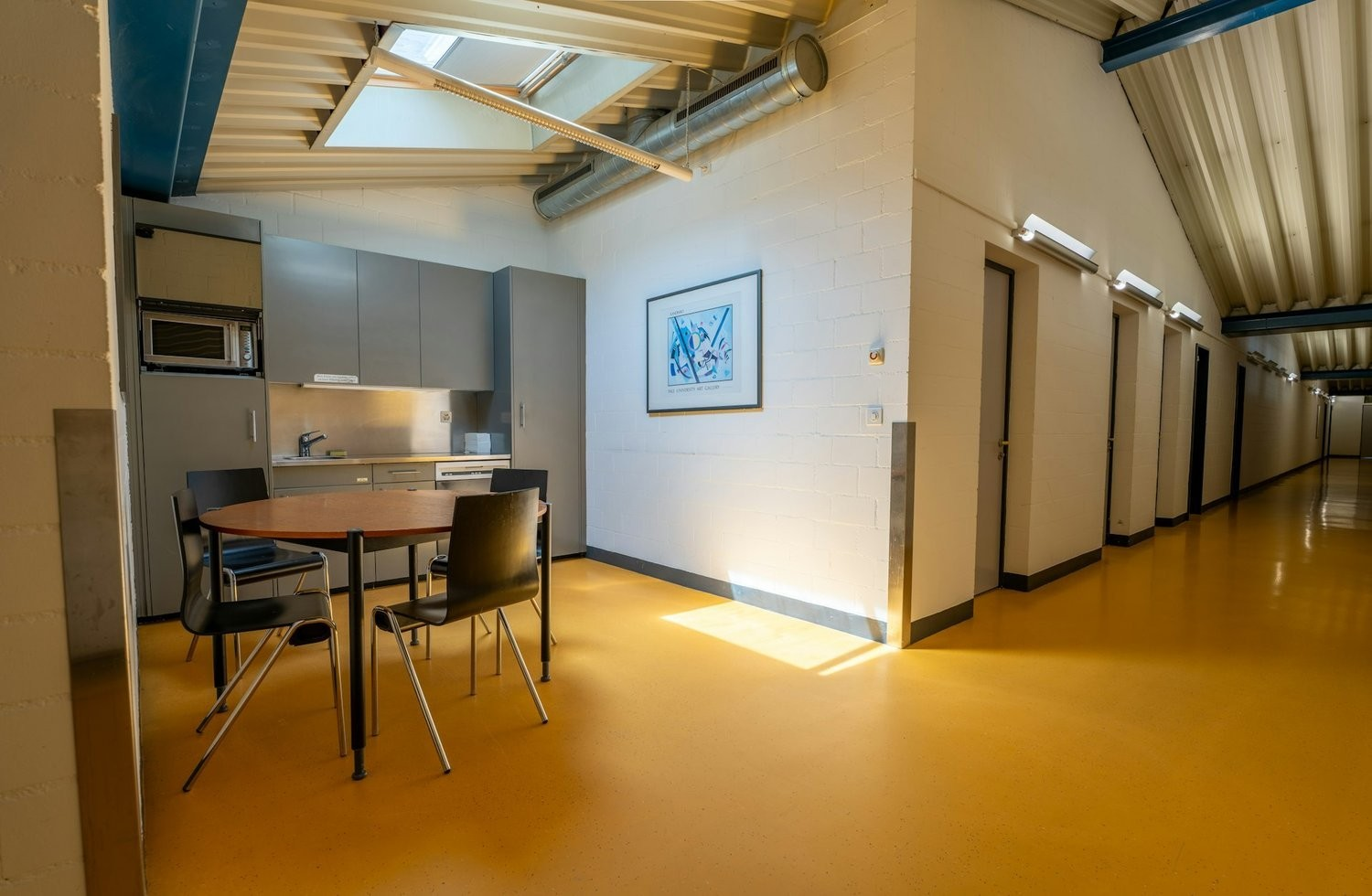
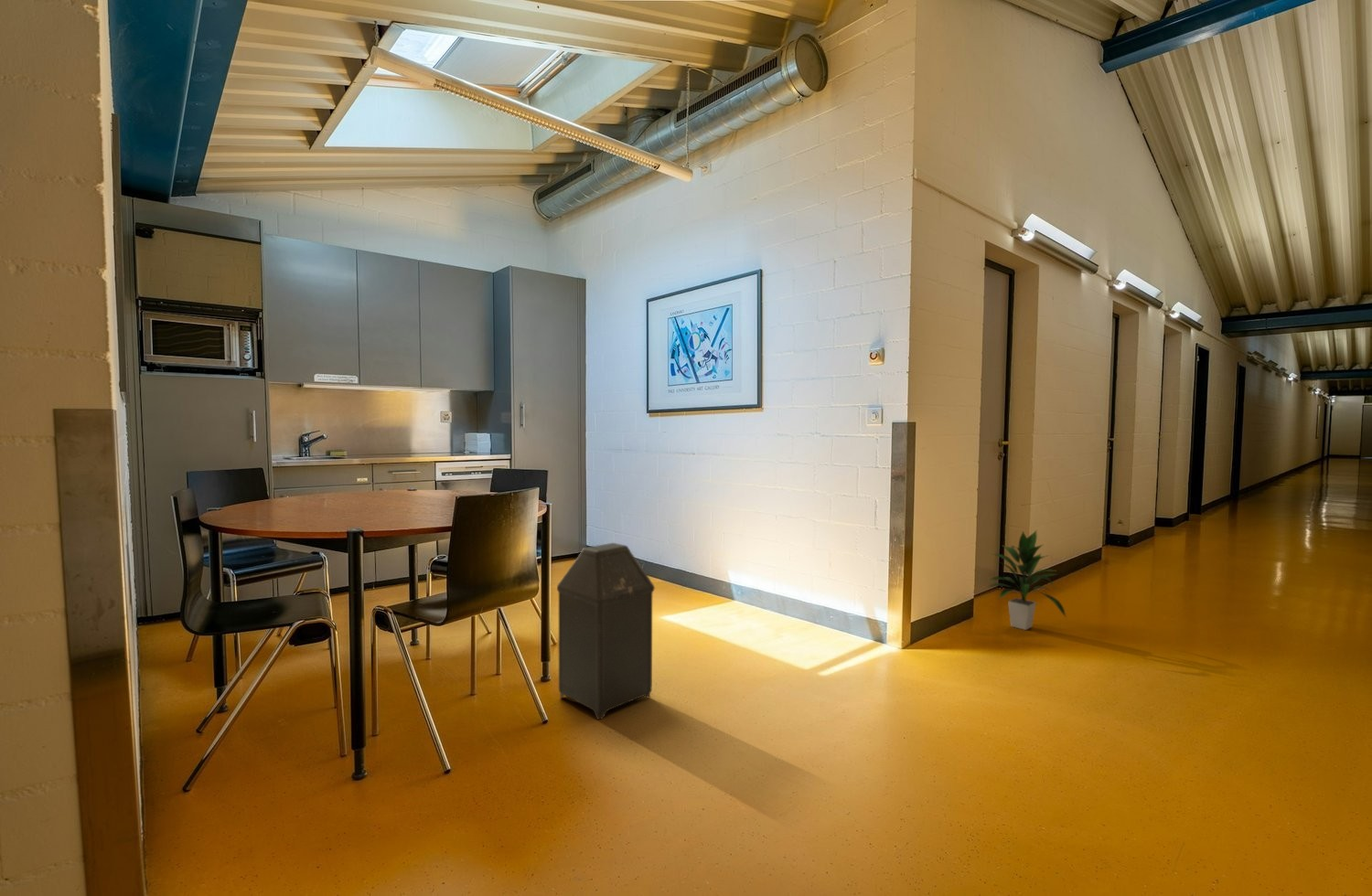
+ trash can [556,542,656,720]
+ indoor plant [985,529,1067,631]
